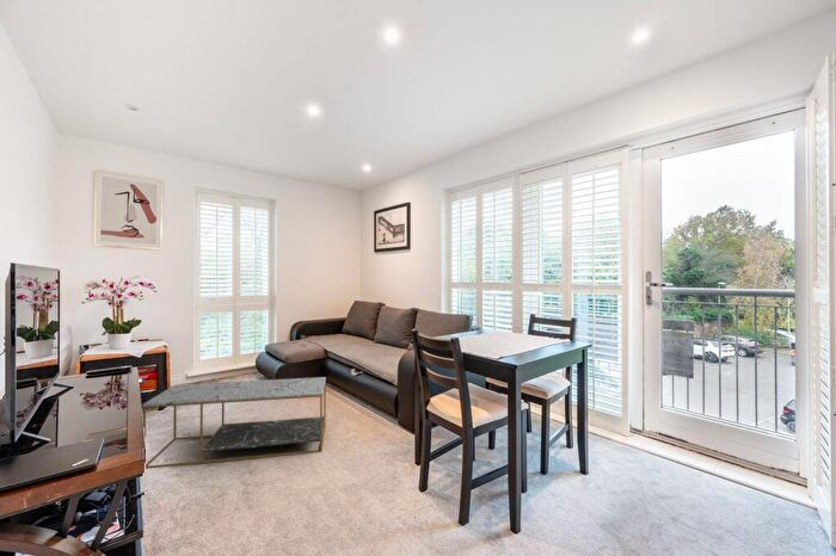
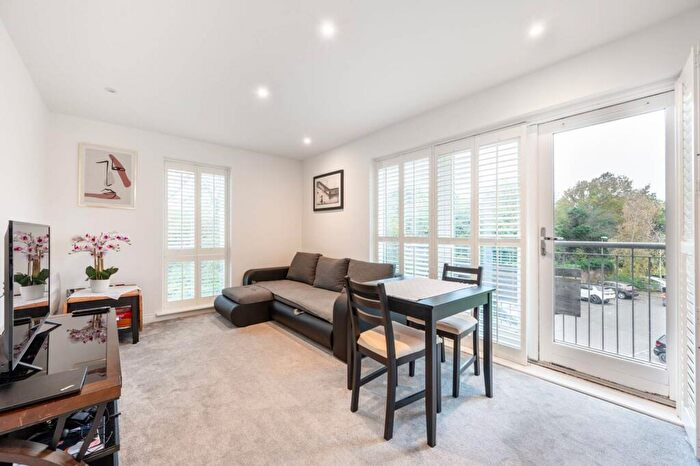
- coffee table [142,376,327,470]
